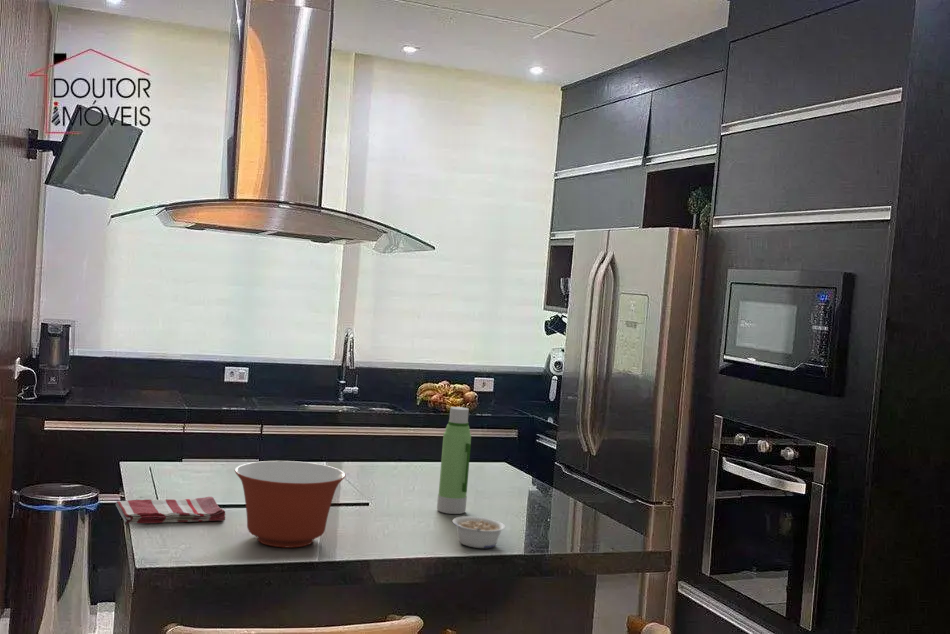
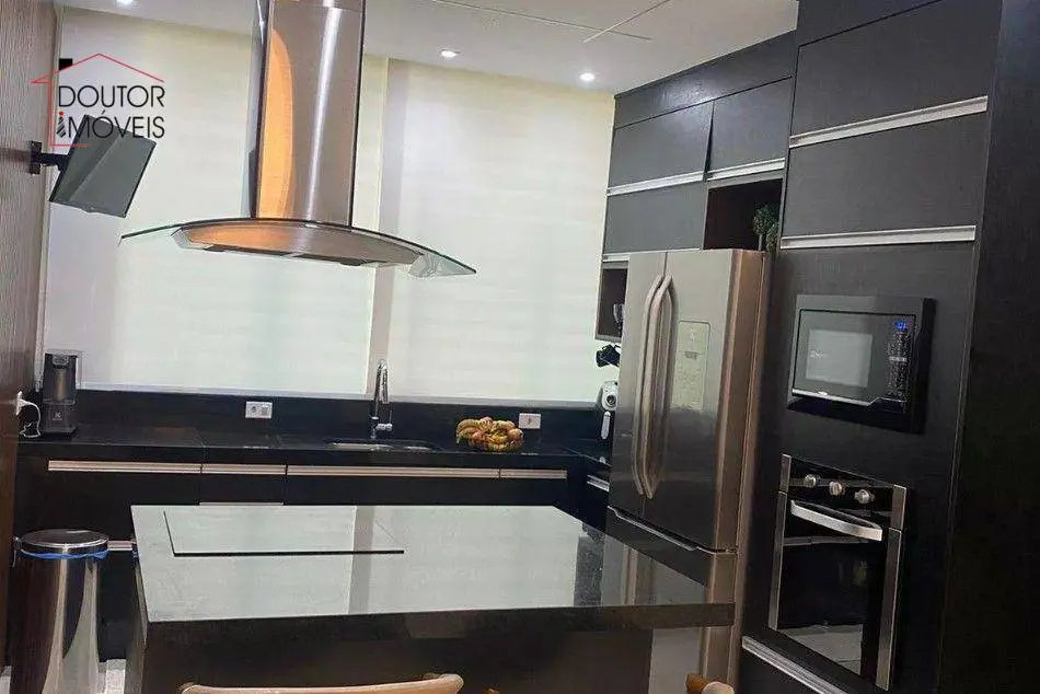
- water bottle [436,406,472,515]
- legume [451,515,506,549]
- mixing bowl [234,460,346,549]
- dish towel [115,496,226,524]
